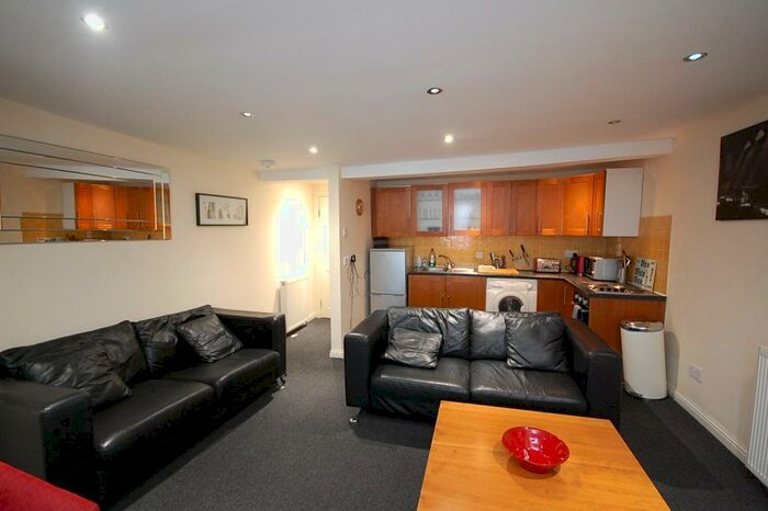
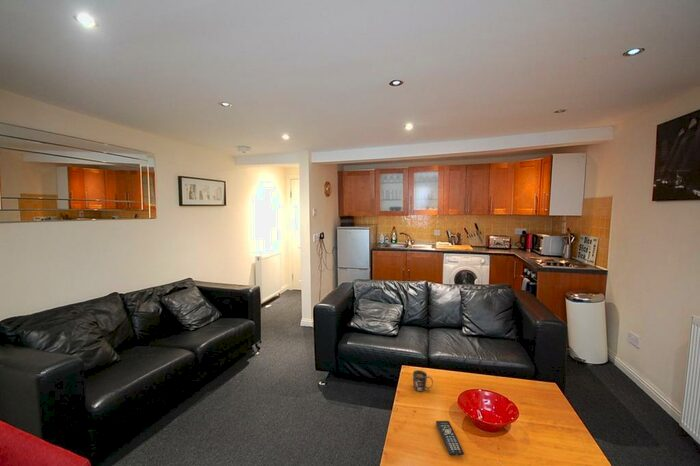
+ remote control [435,420,465,456]
+ mug [412,369,434,392]
